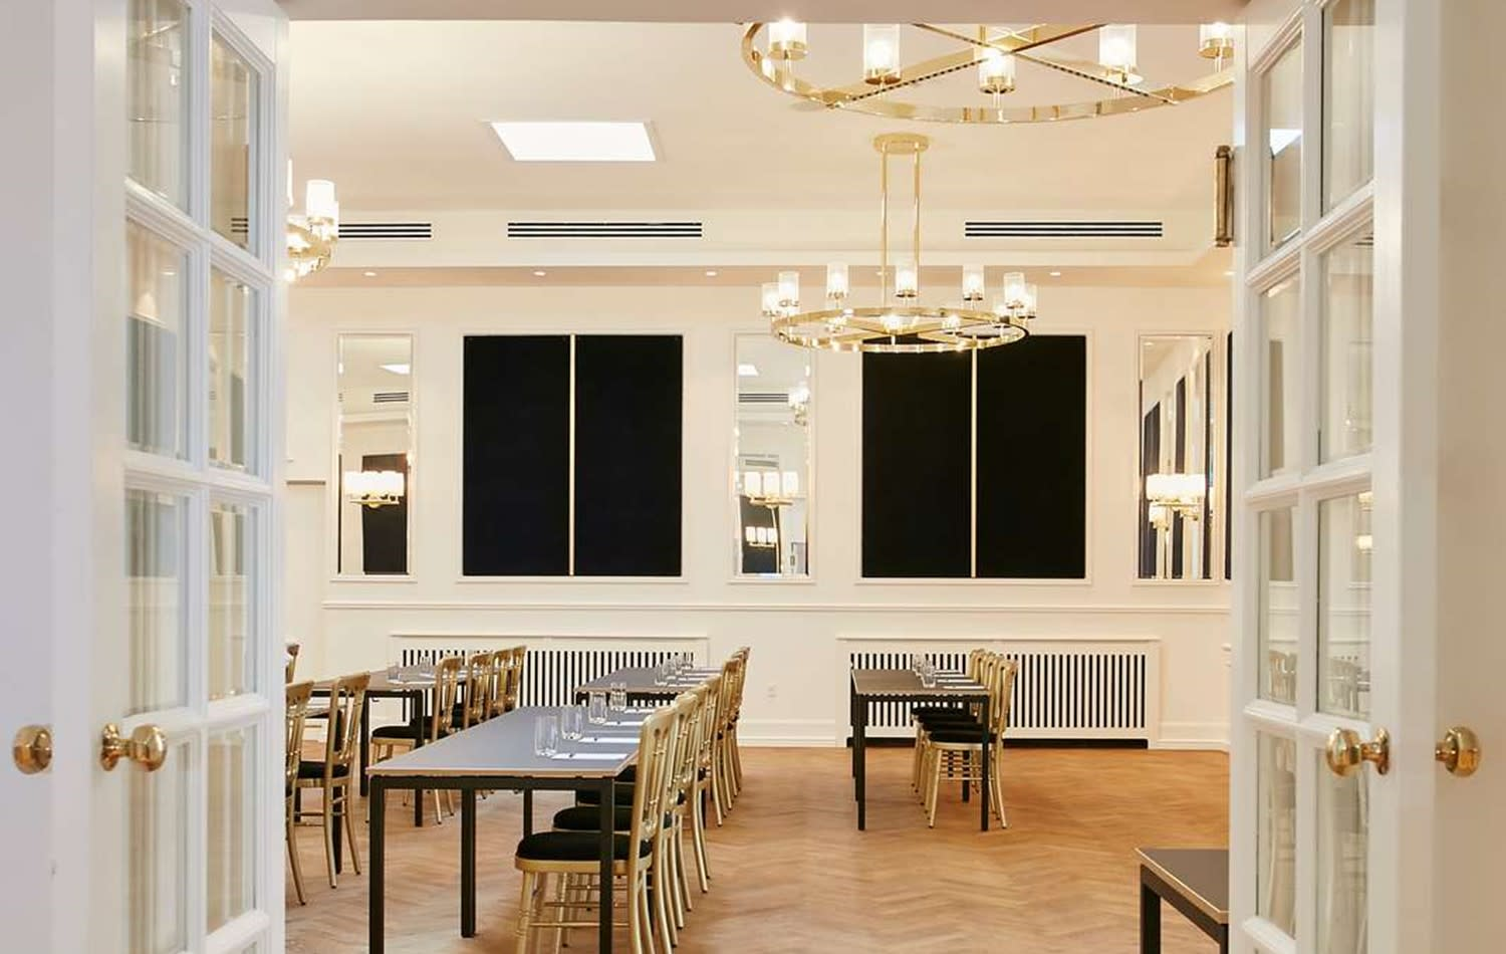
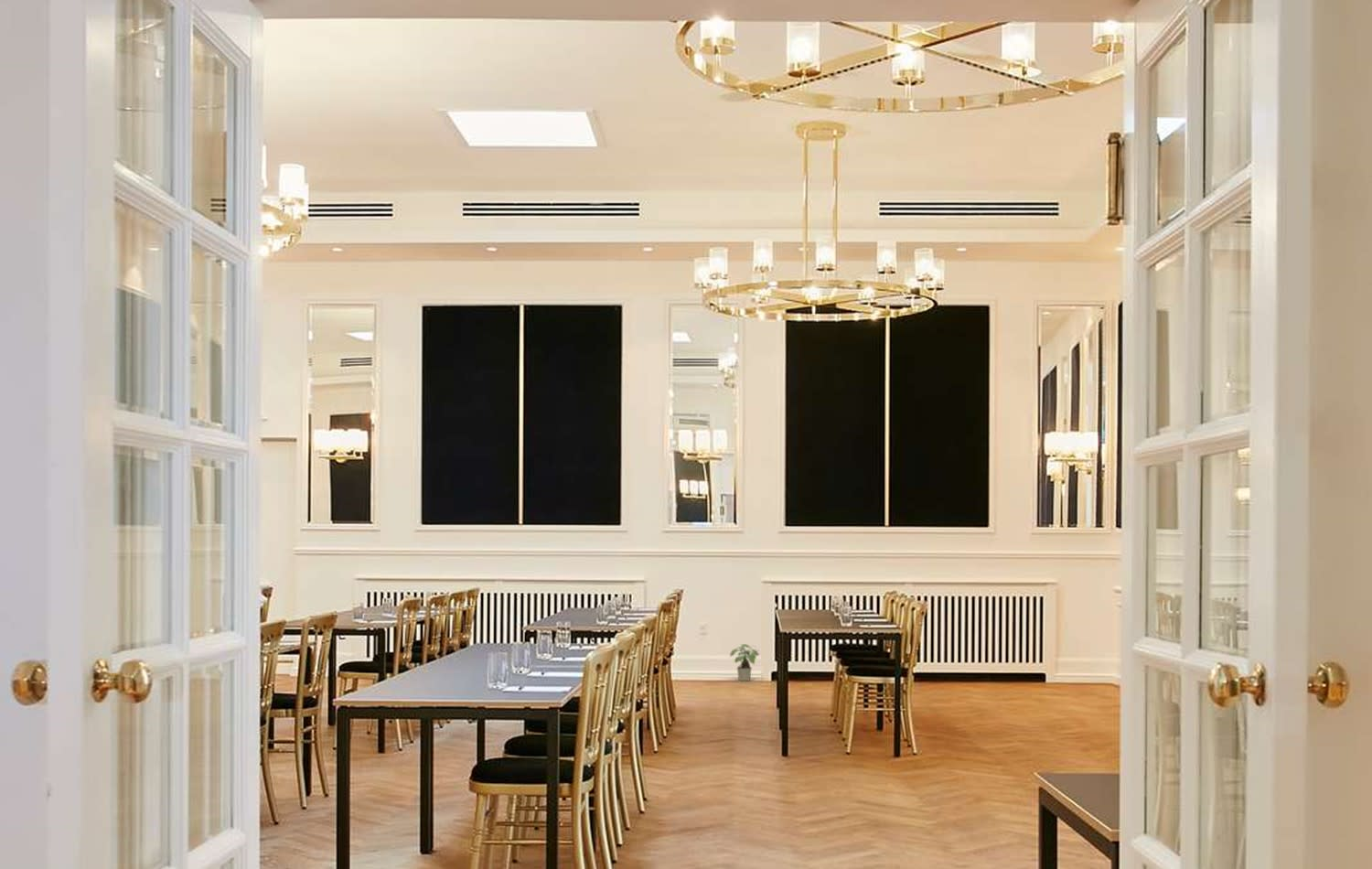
+ potted plant [729,643,760,681]
